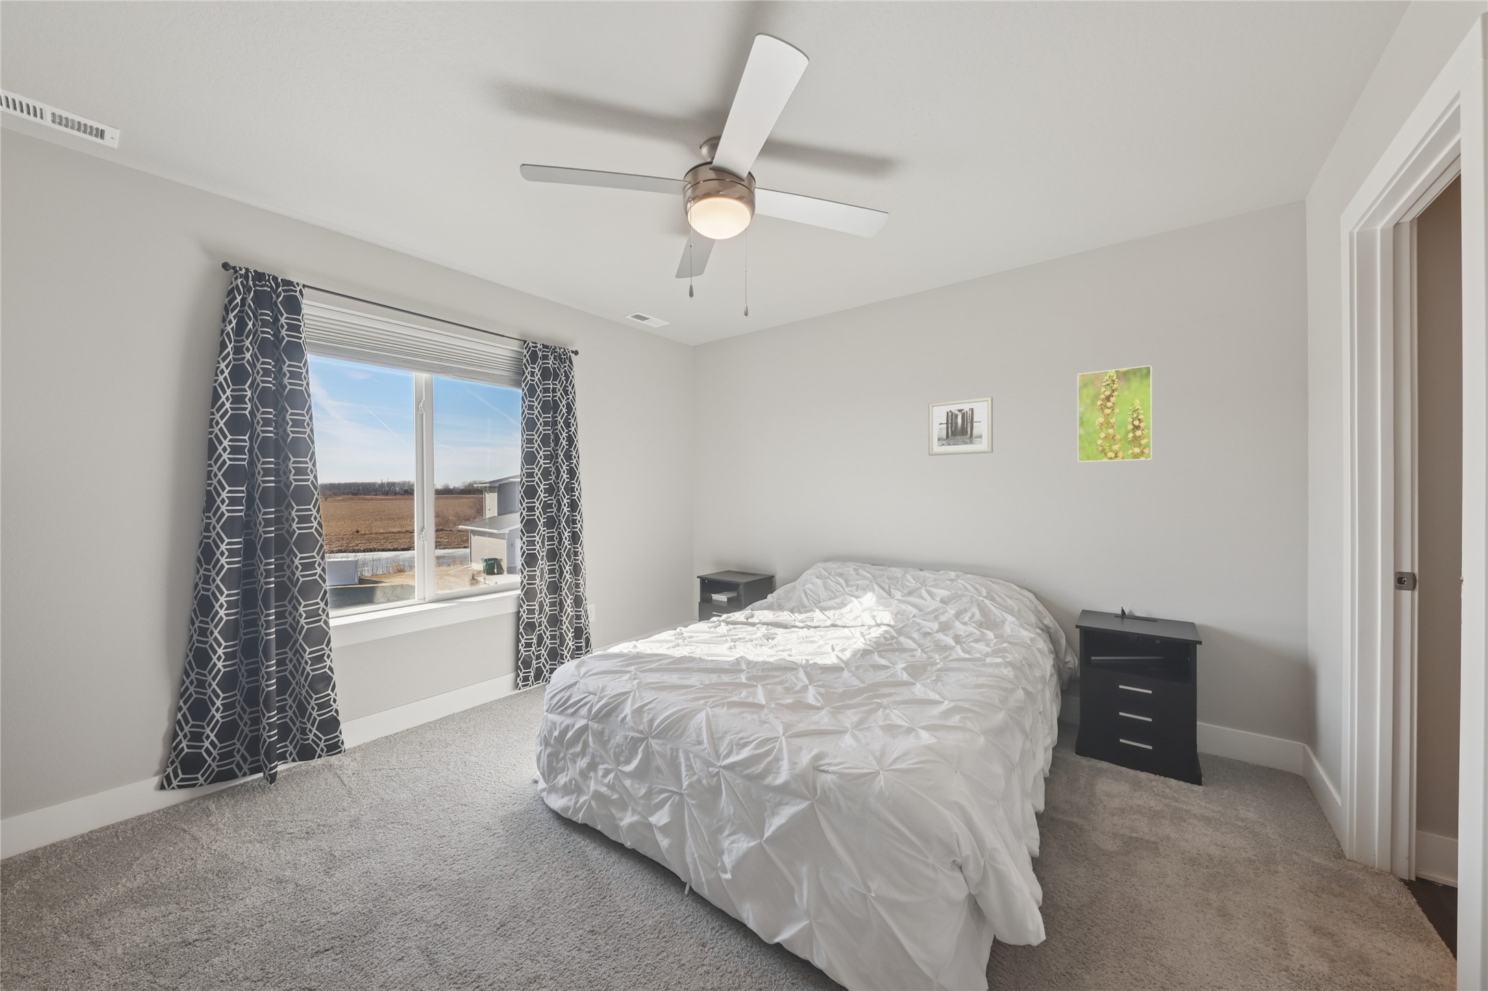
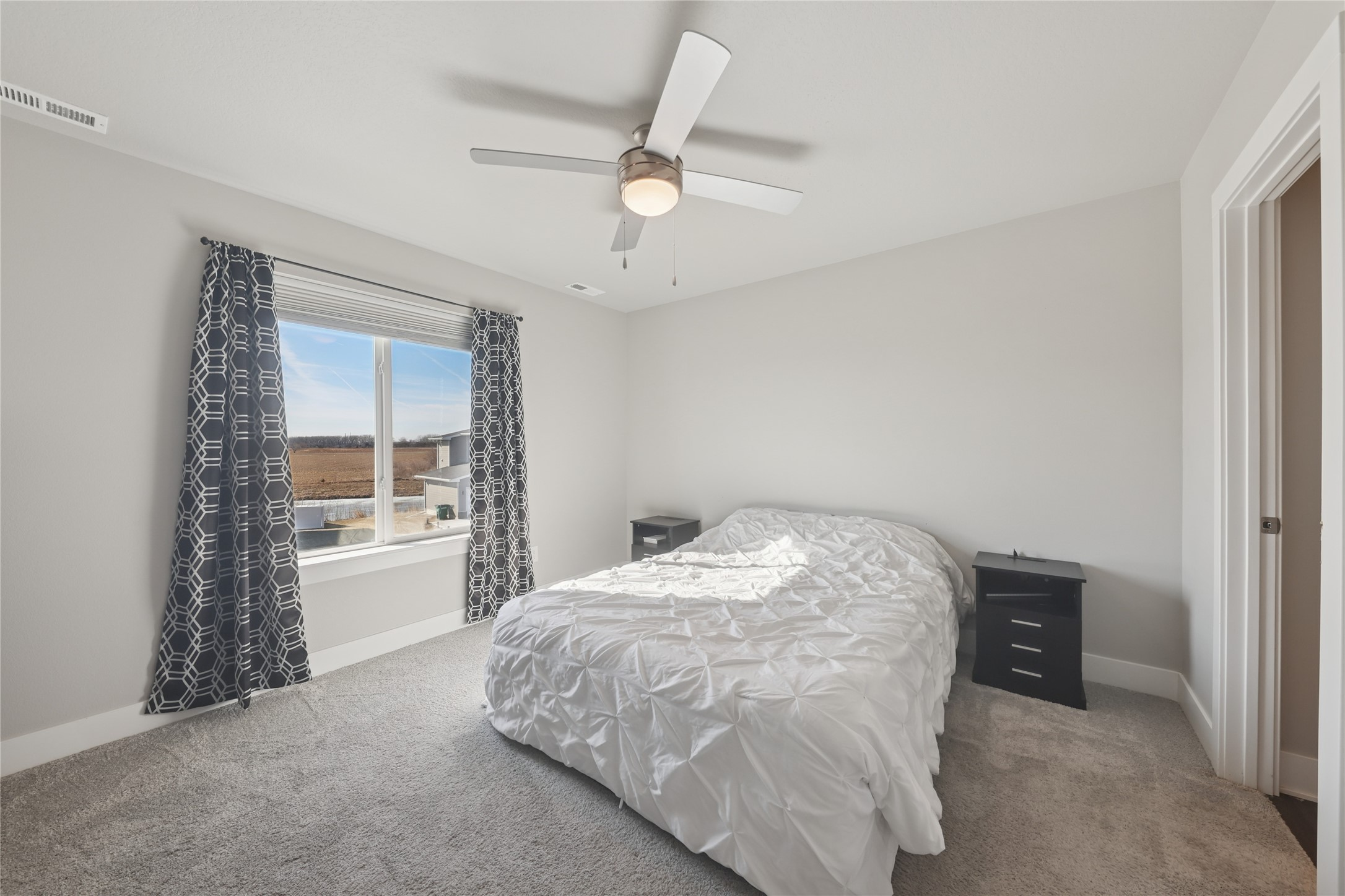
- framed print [1076,364,1153,463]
- wall art [927,396,993,456]
